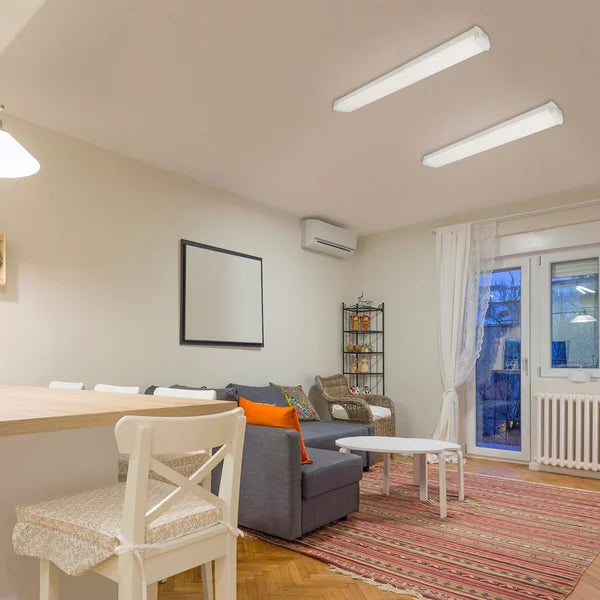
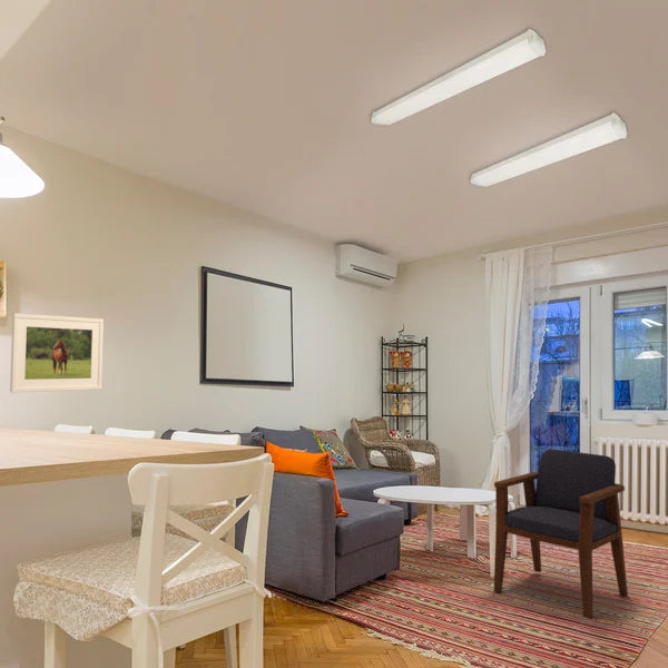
+ armchair [493,449,629,620]
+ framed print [9,312,105,394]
